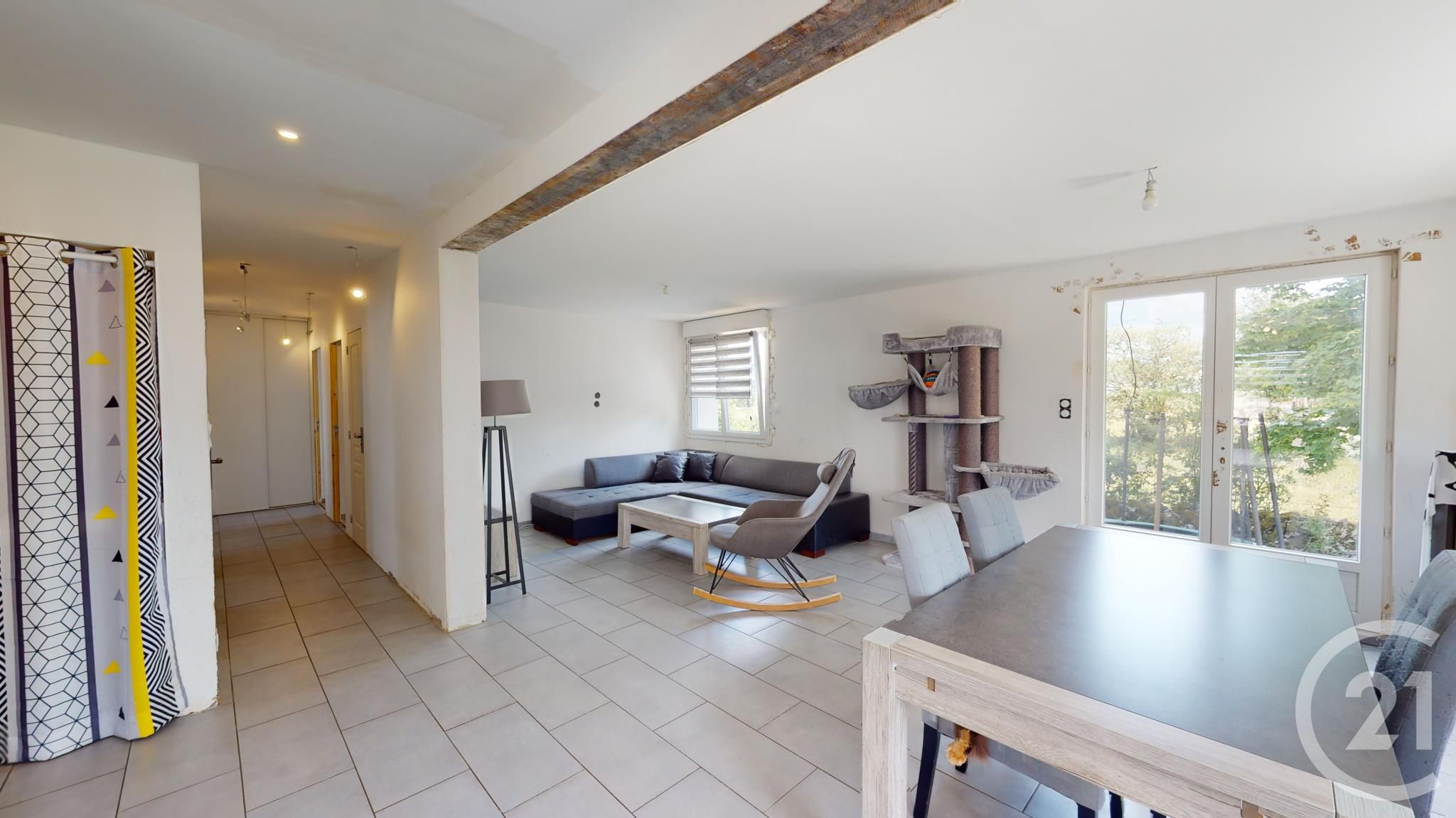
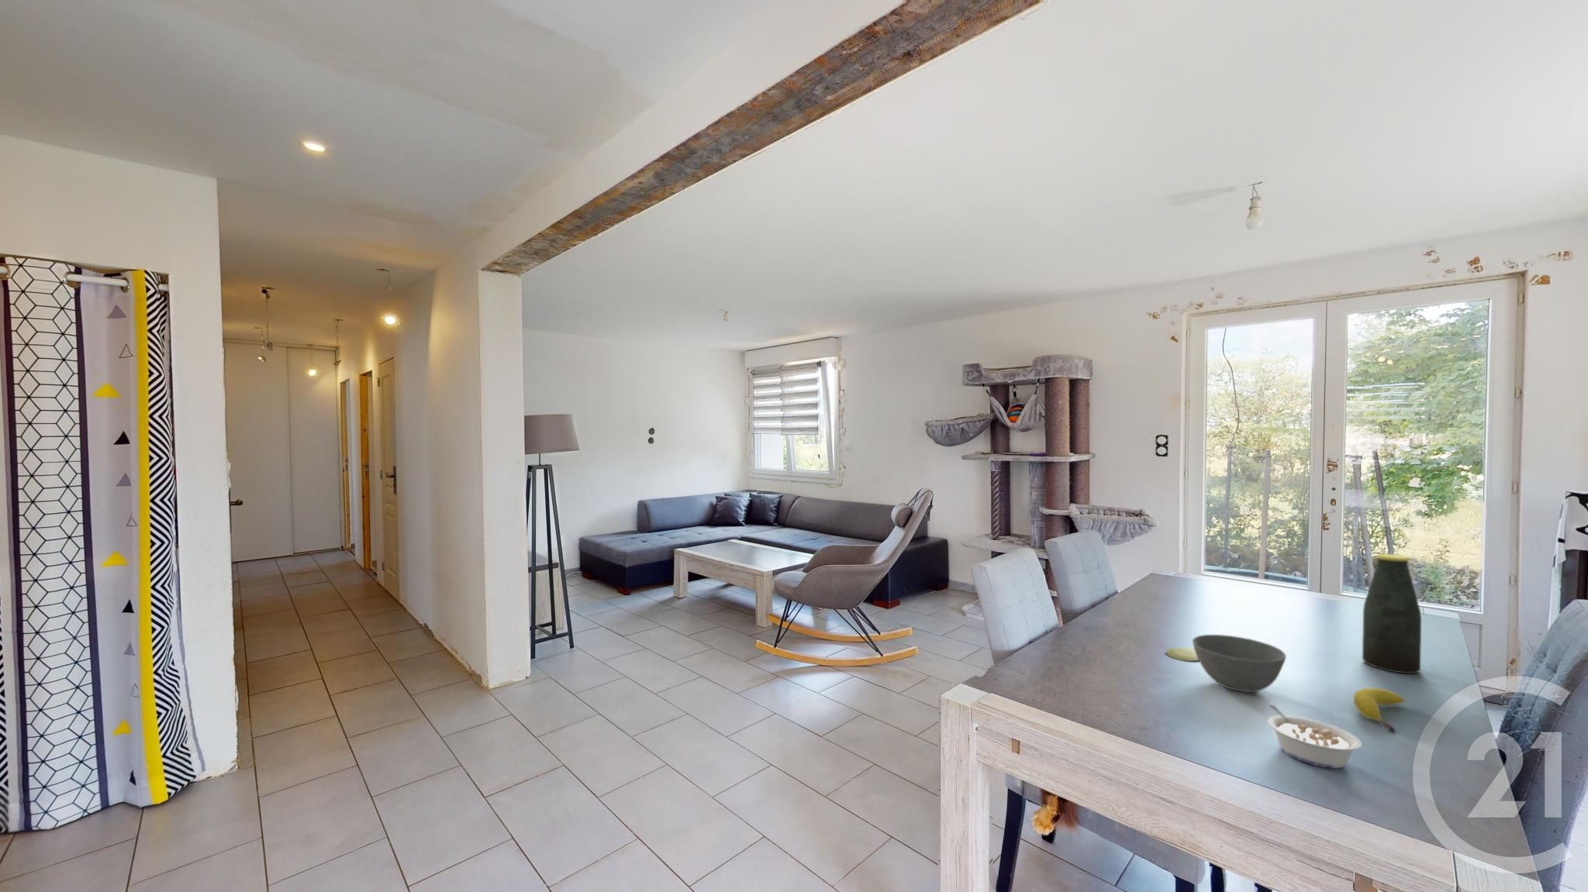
+ spoon [1165,647,1199,662]
+ fruit [1354,687,1405,733]
+ legume [1266,703,1362,769]
+ bottle [1361,553,1422,674]
+ bowl [1192,634,1287,692]
